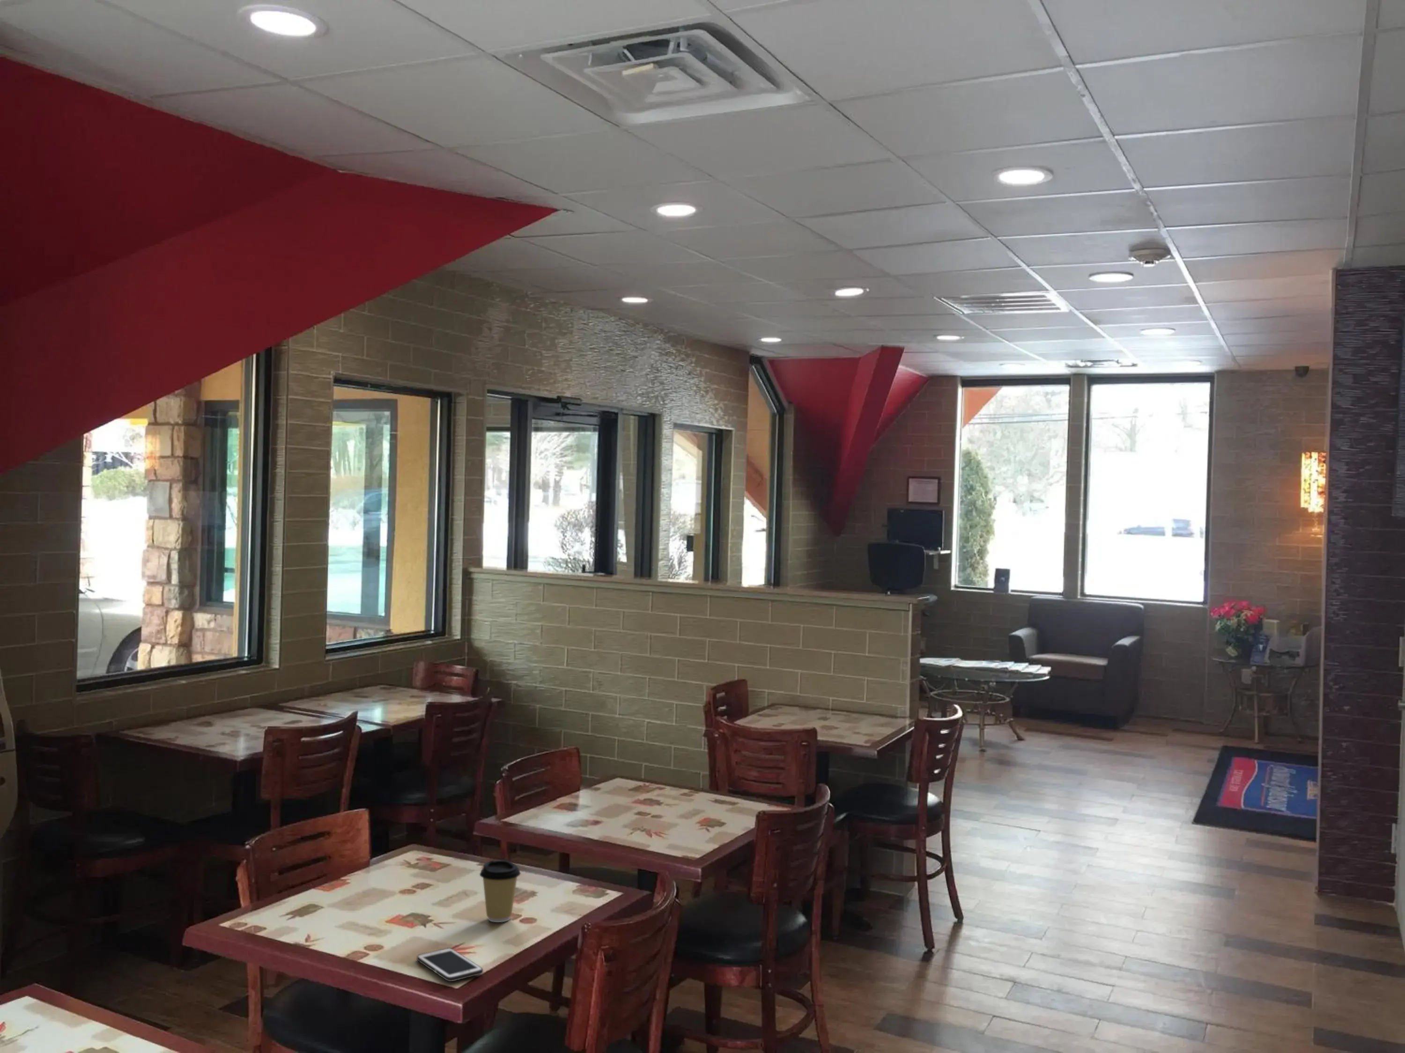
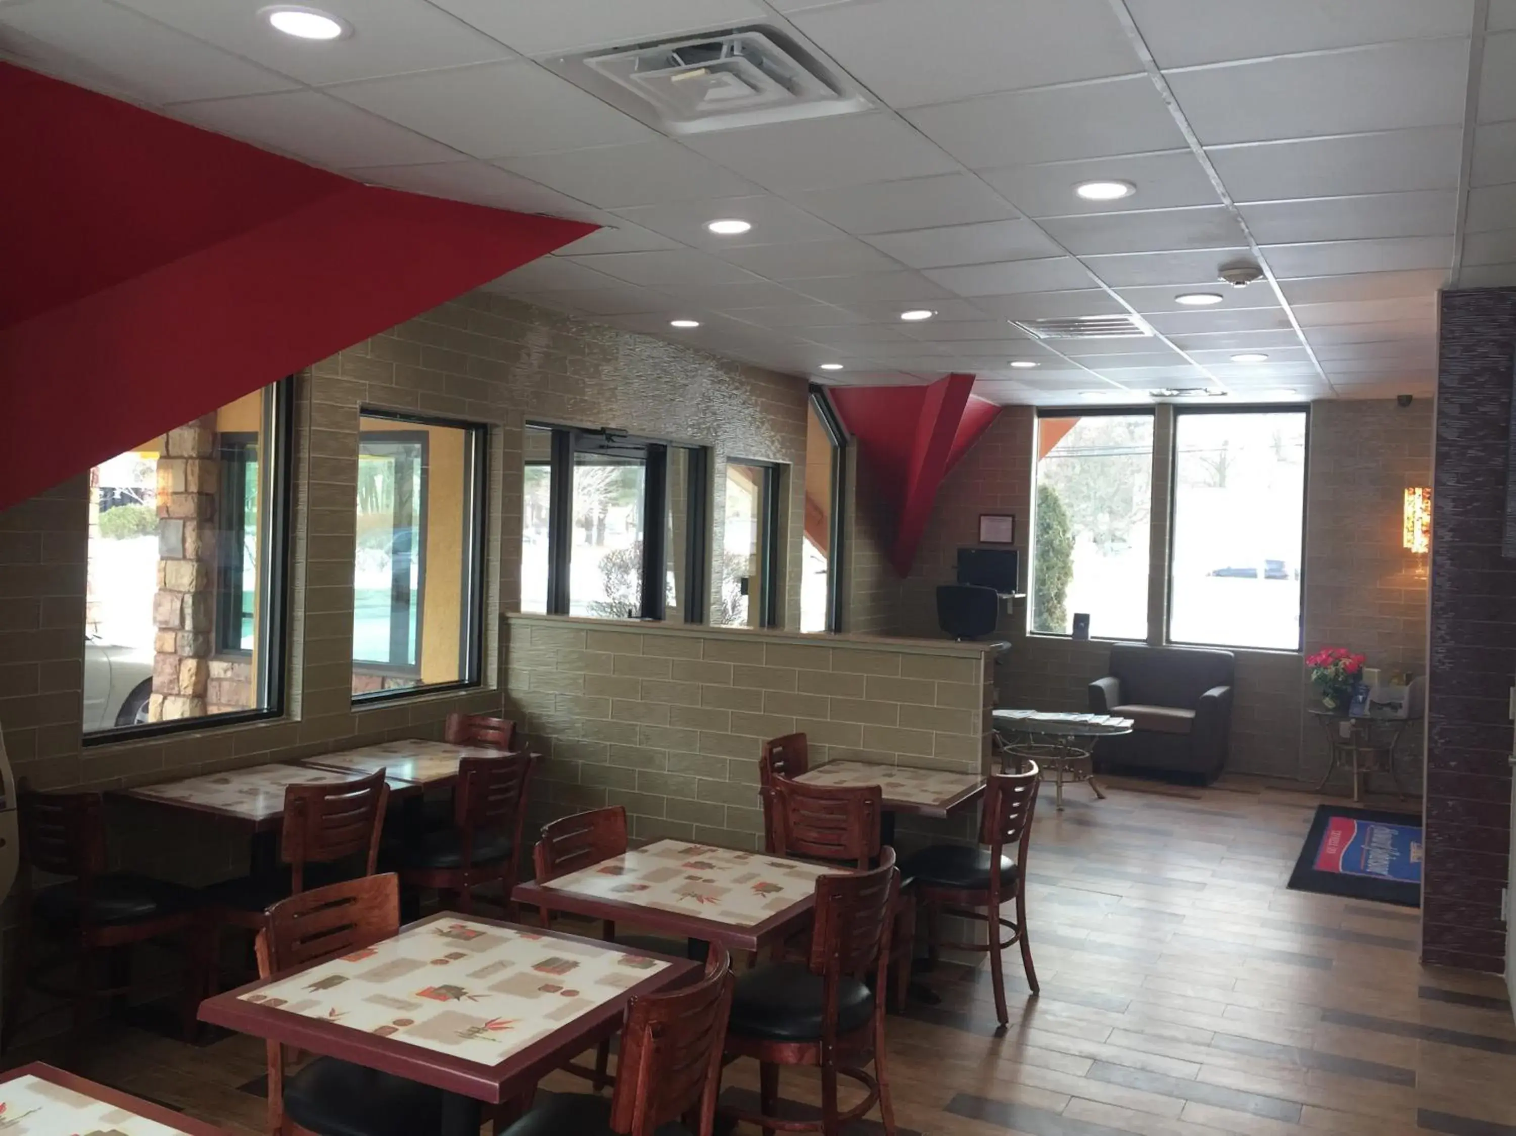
- cell phone [416,947,483,982]
- coffee cup [479,859,521,922]
